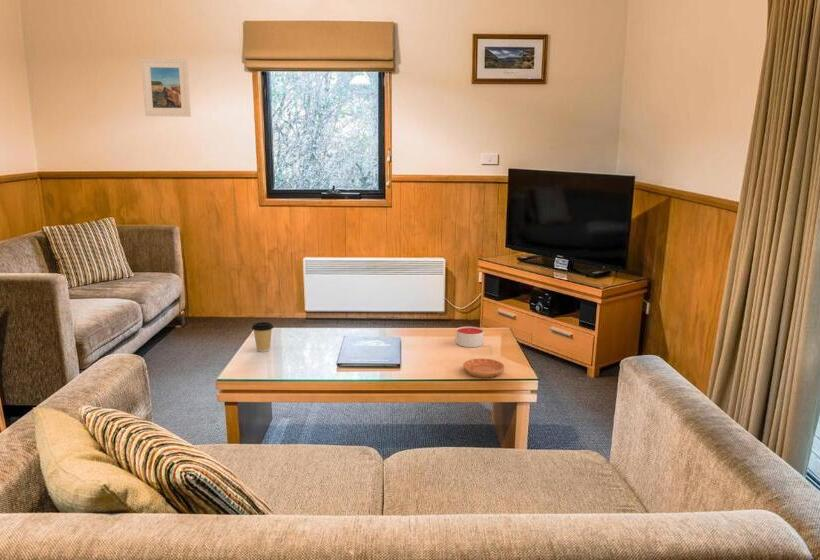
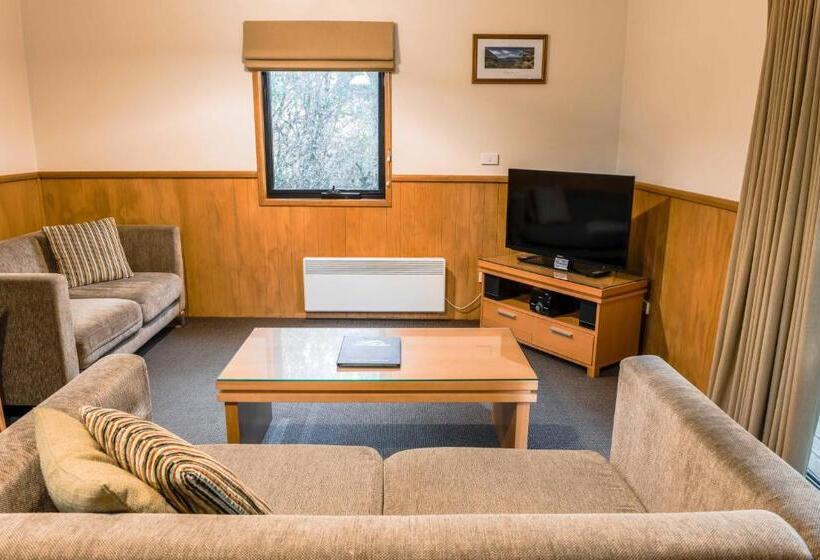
- coffee cup [251,321,274,353]
- candle [455,326,484,348]
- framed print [140,58,192,118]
- saucer [462,358,506,379]
